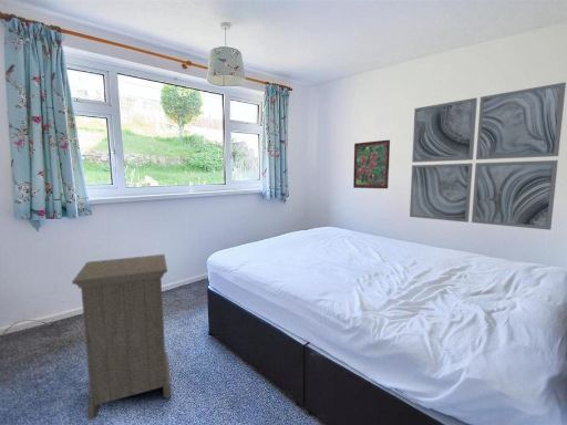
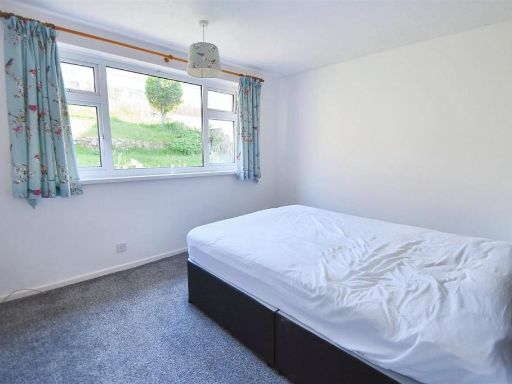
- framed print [352,139,391,189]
- wall art [409,81,567,231]
- nightstand [71,253,173,422]
